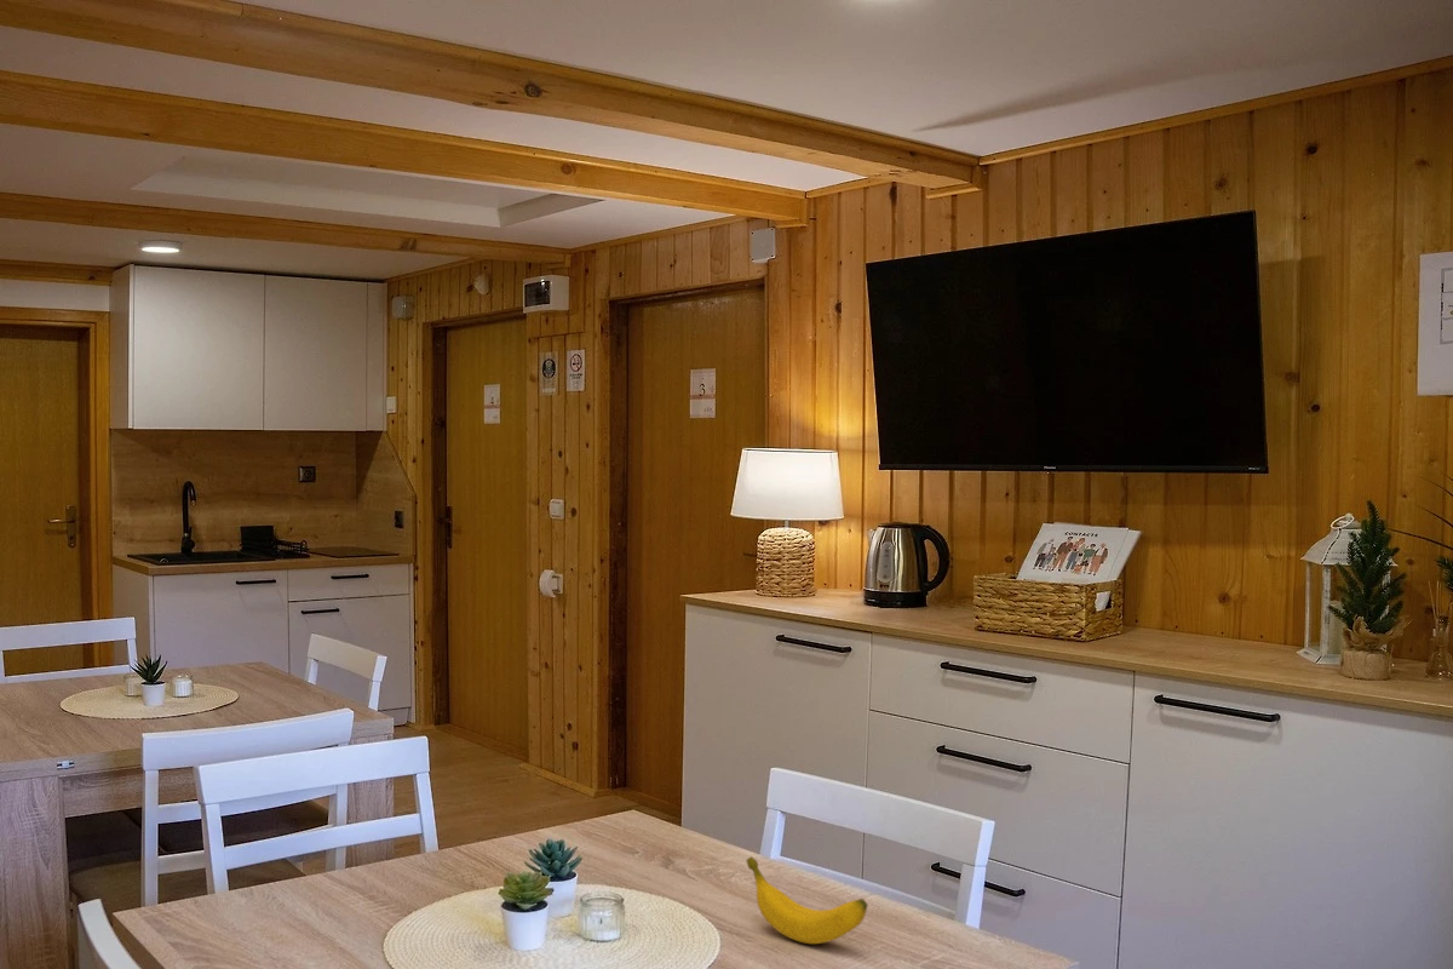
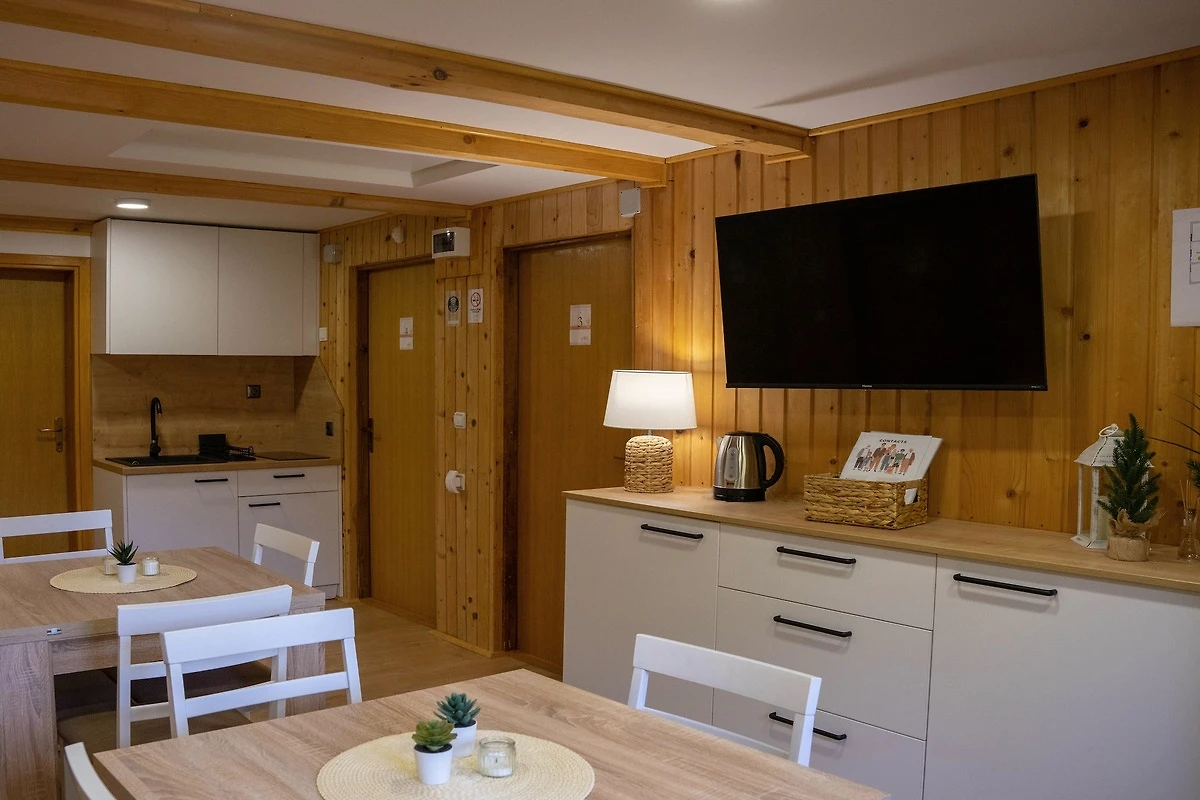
- banana [746,855,868,945]
